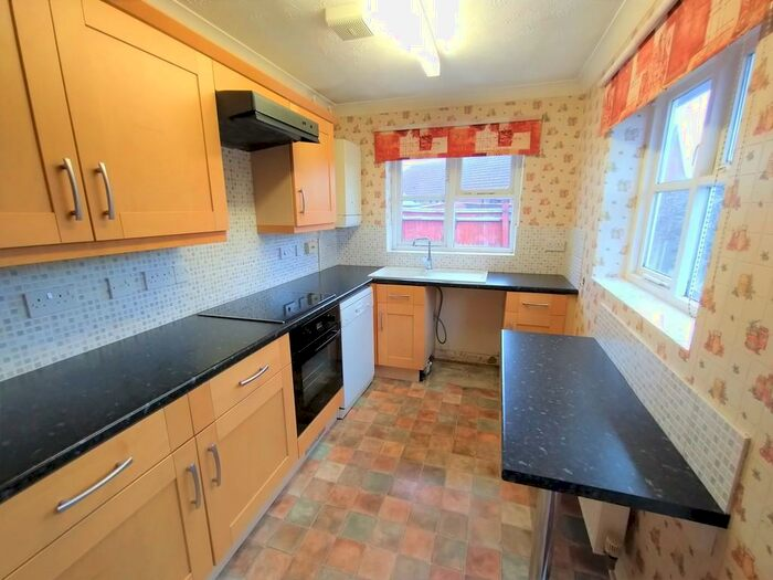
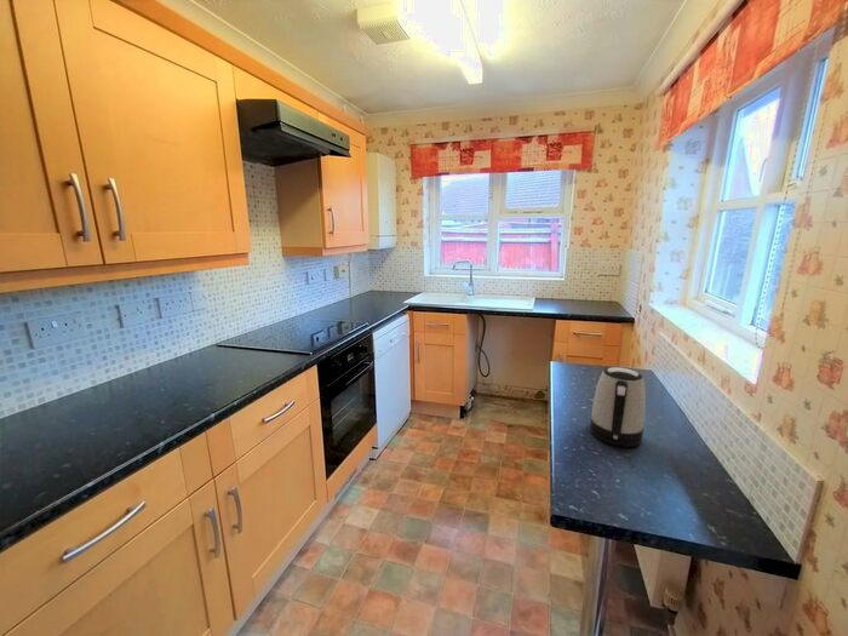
+ kettle [589,366,647,448]
